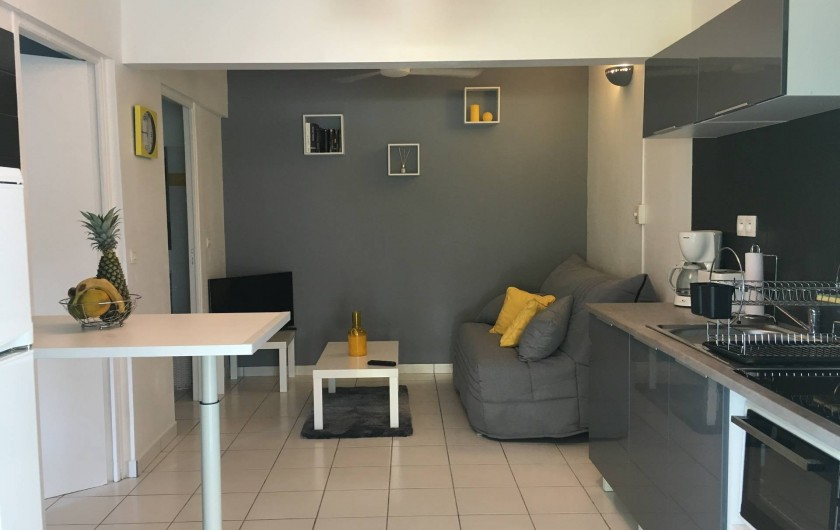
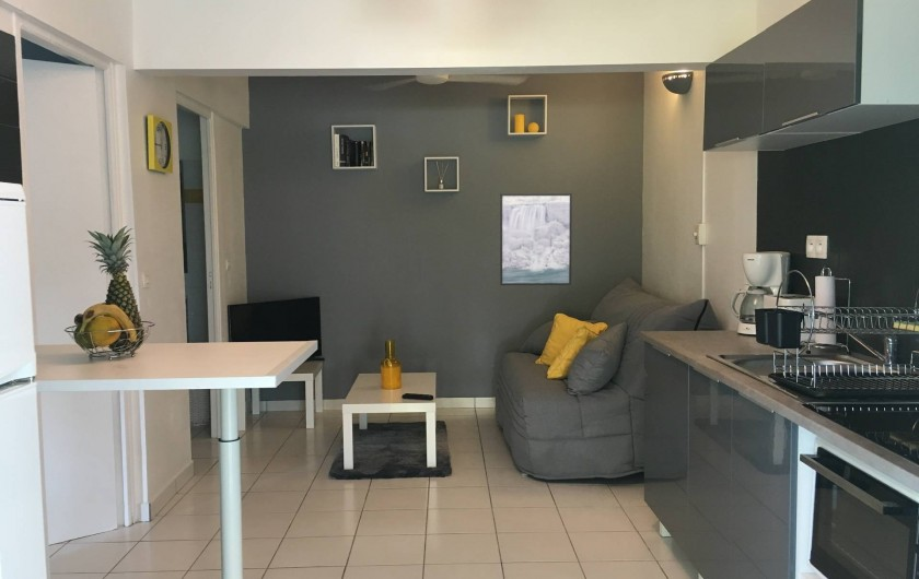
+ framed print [499,192,573,286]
